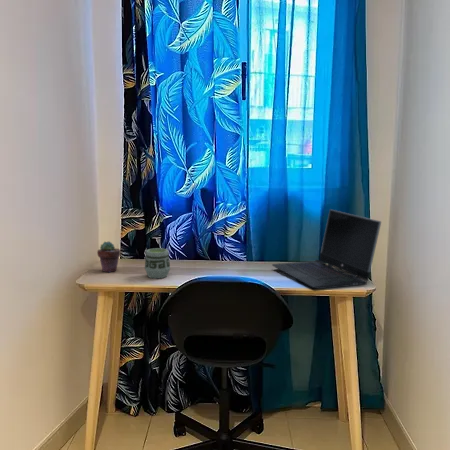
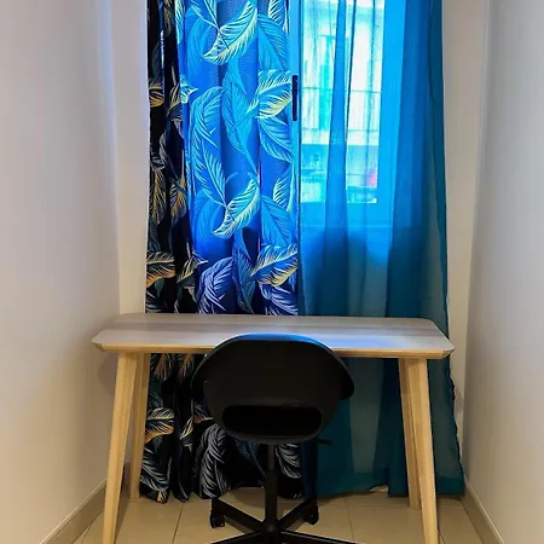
- laptop computer [271,208,382,290]
- potted succulent [96,240,121,273]
- cup [144,247,171,279]
